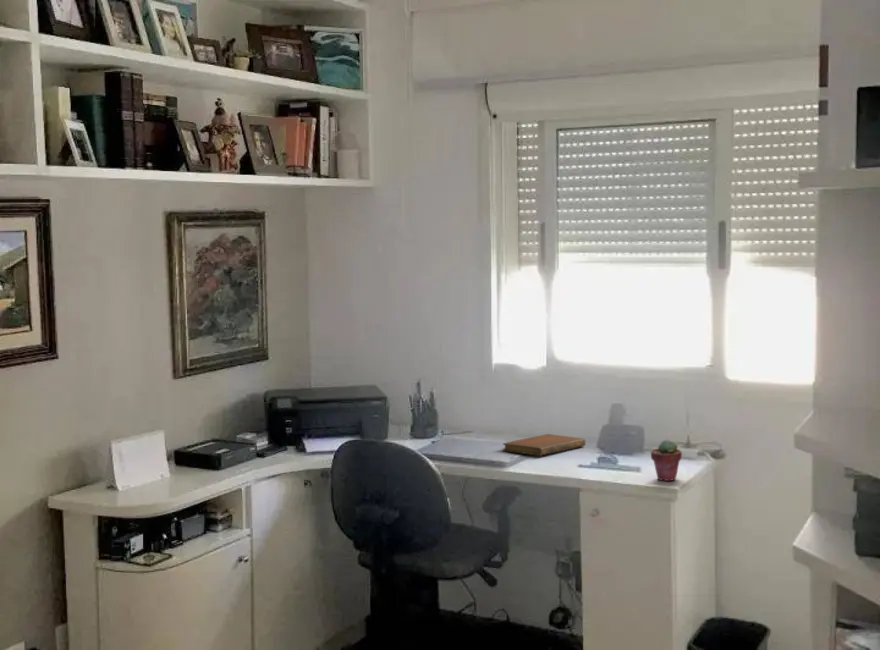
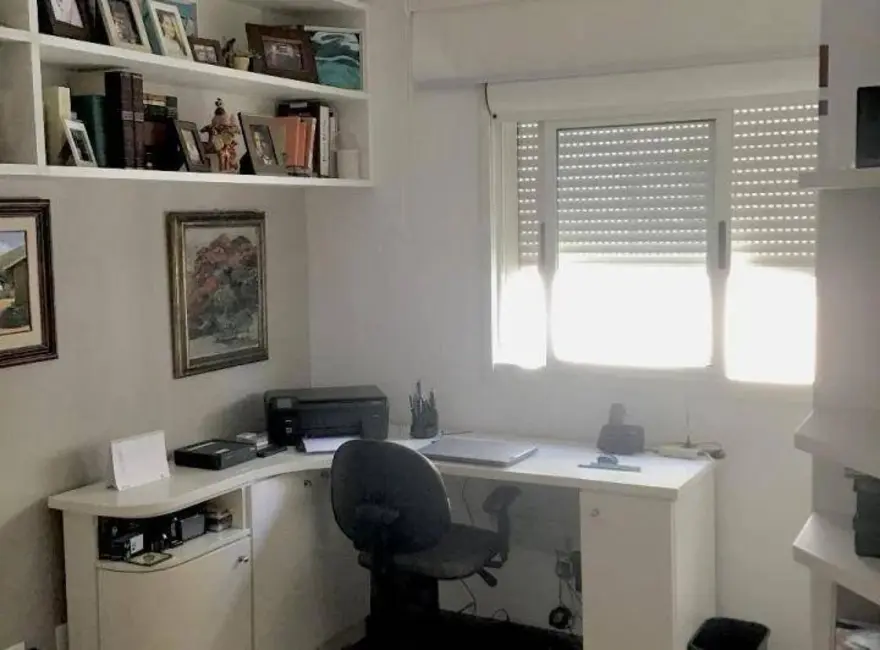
- potted succulent [650,439,683,482]
- notebook [502,433,587,457]
